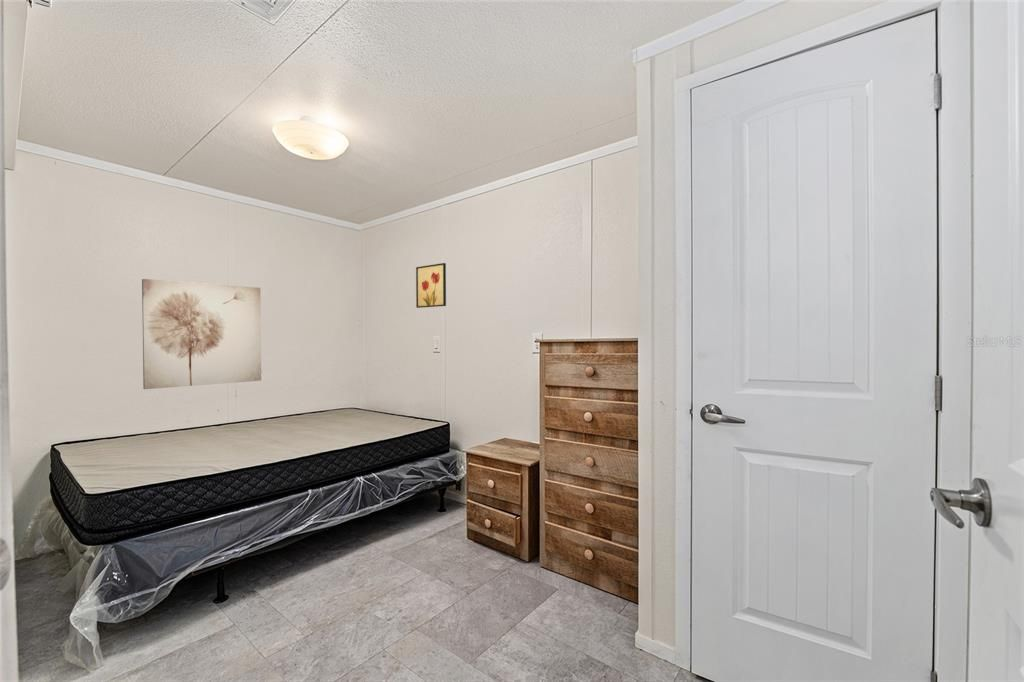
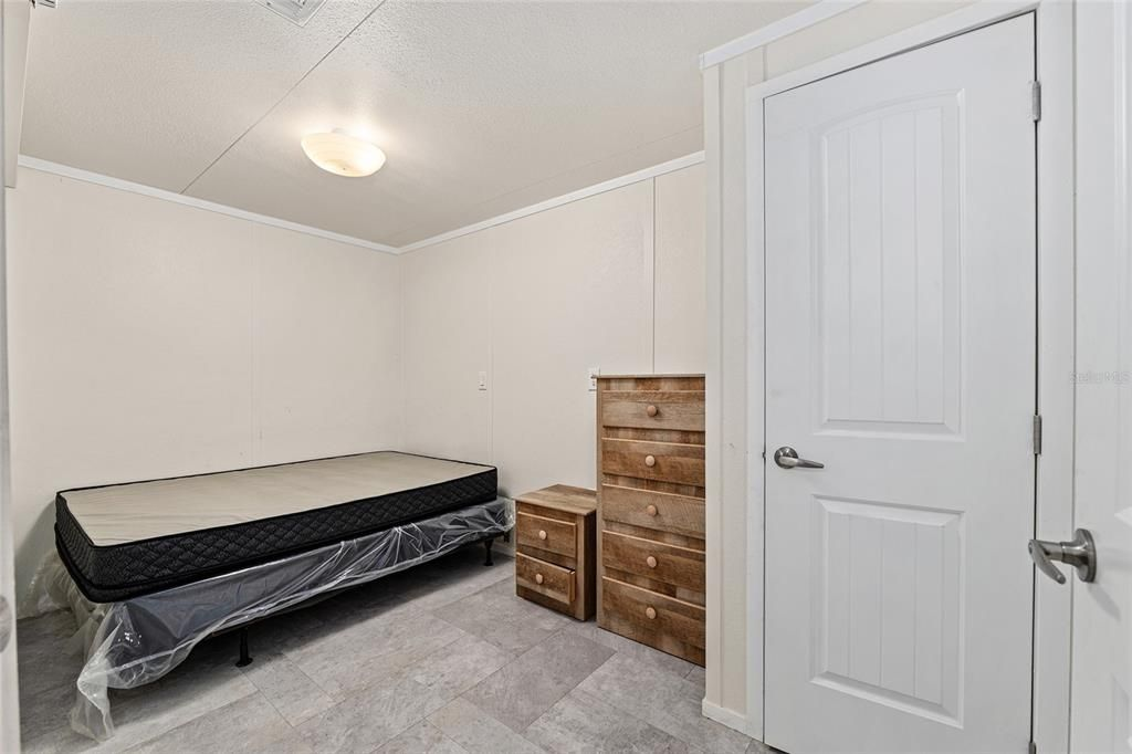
- wall art [141,278,262,390]
- wall art [415,262,447,309]
